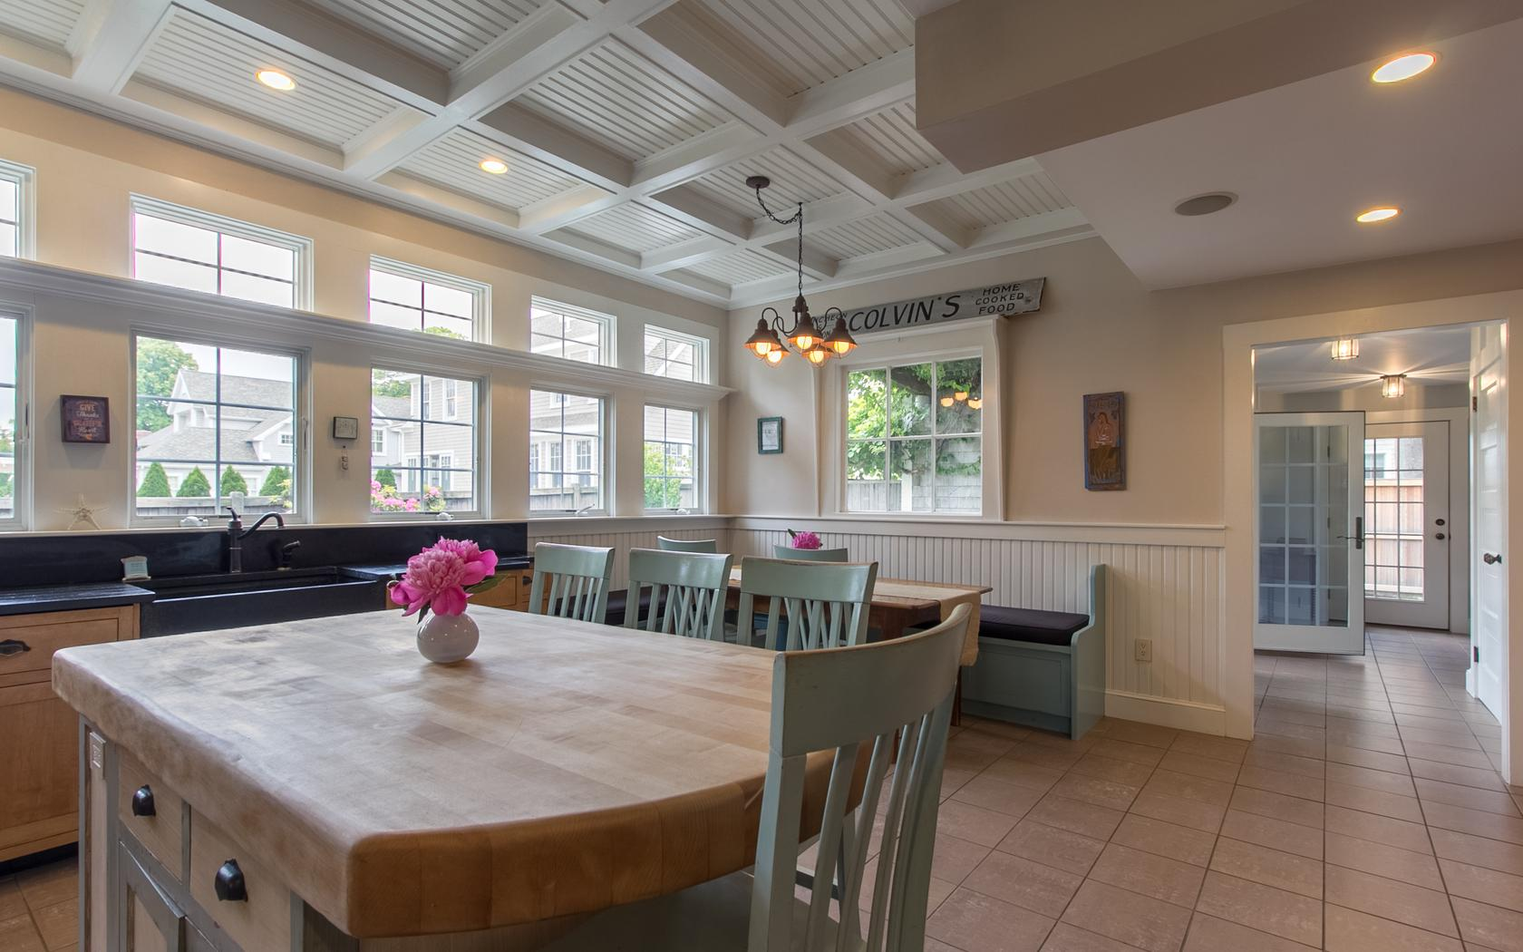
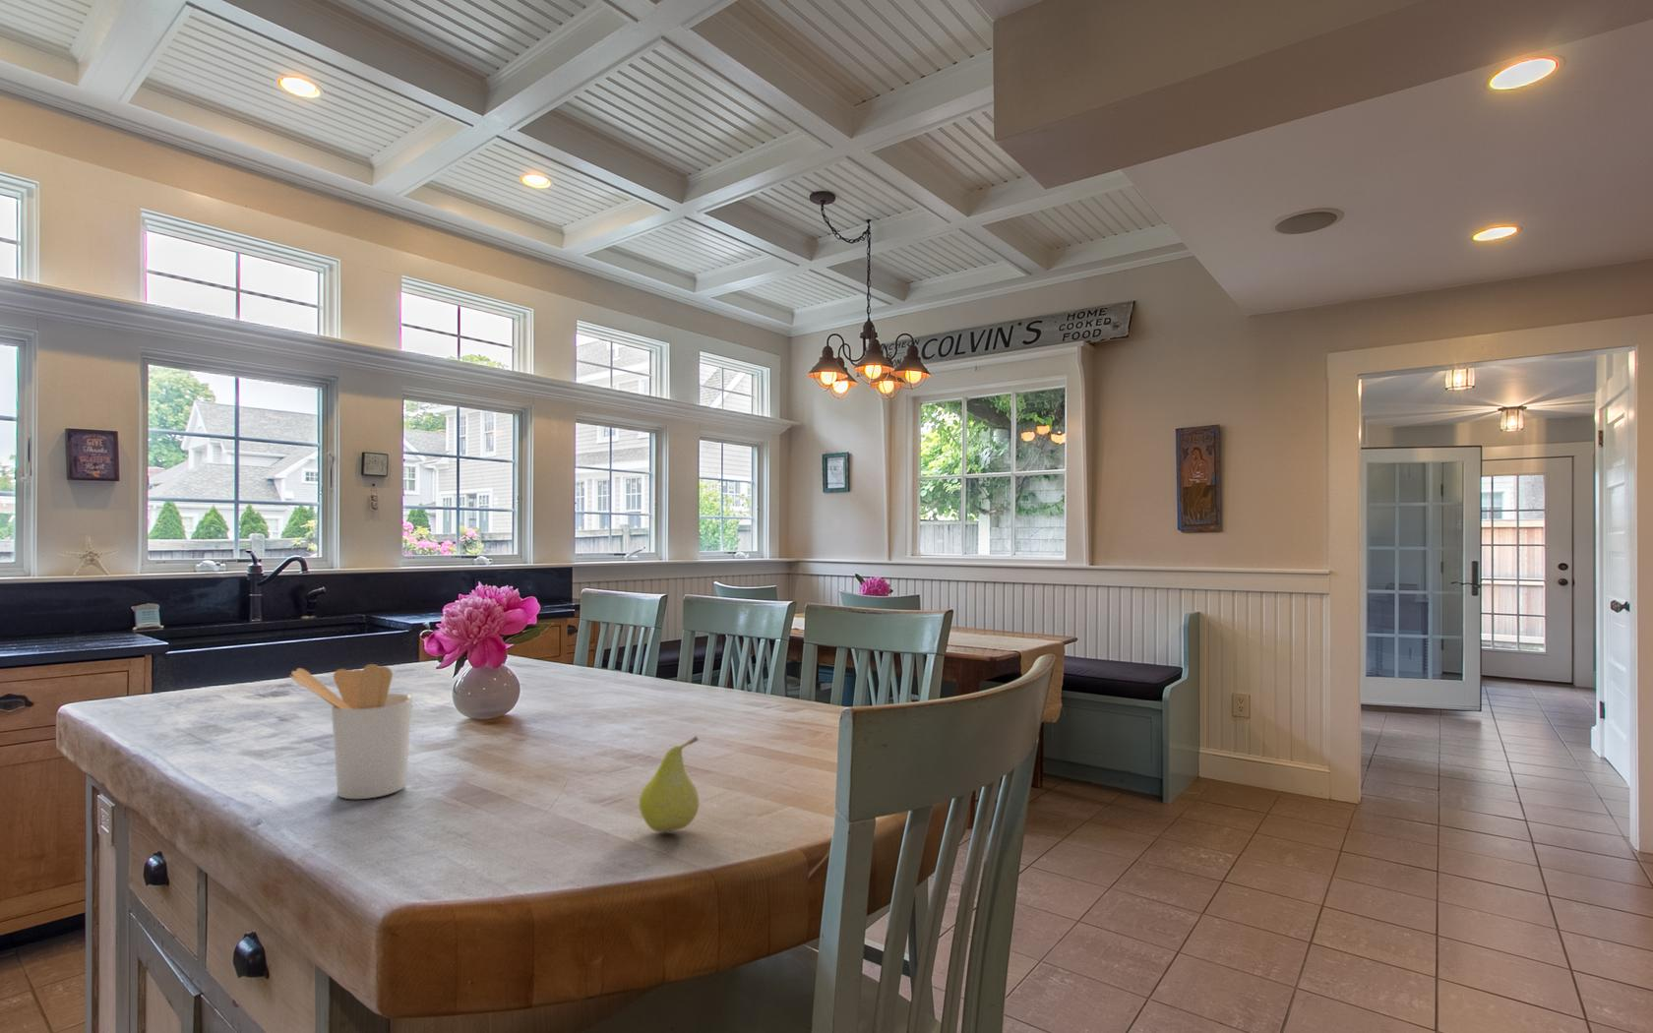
+ utensil holder [288,663,413,800]
+ fruit [639,735,700,833]
